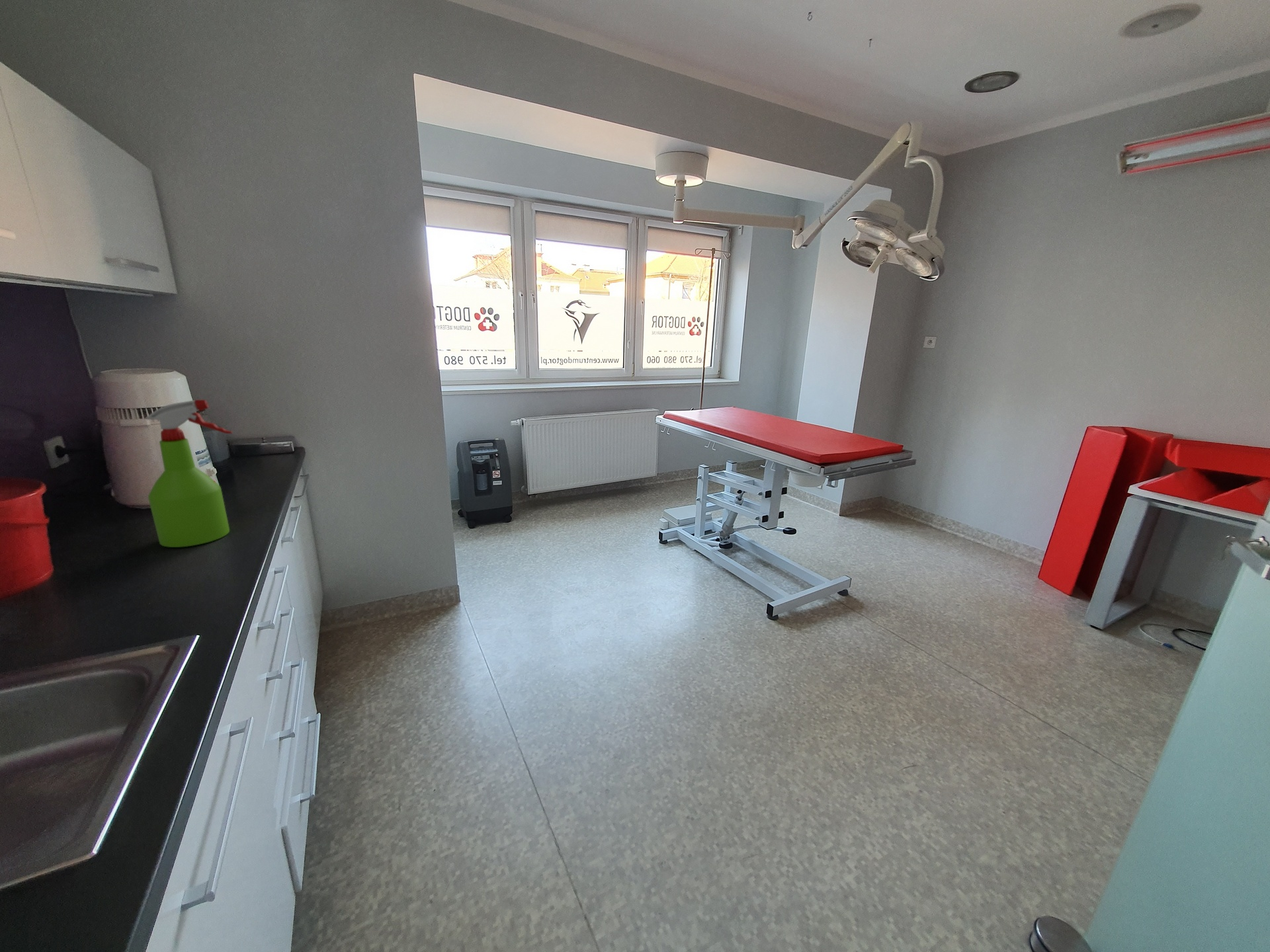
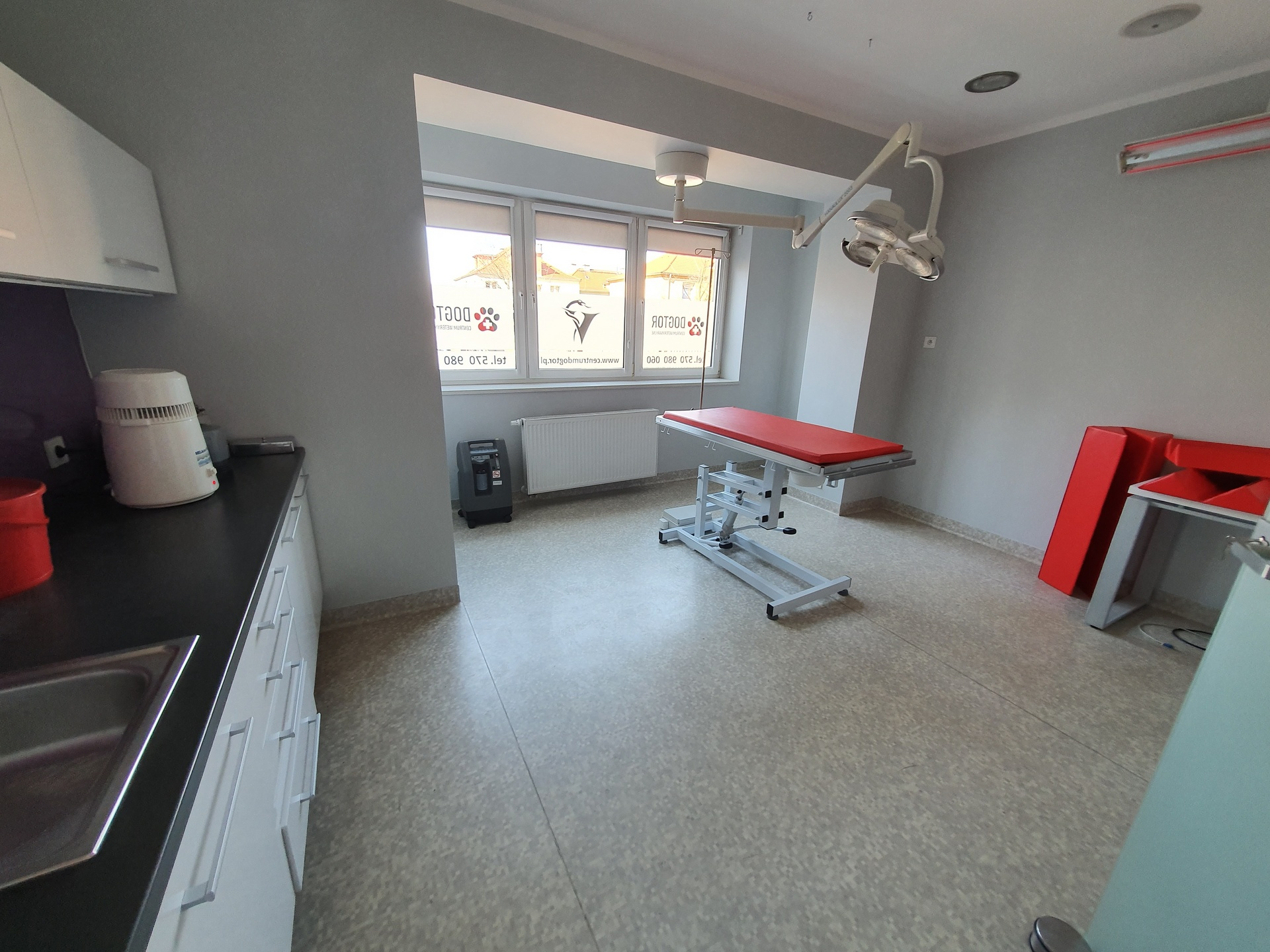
- spray bottle [144,399,233,548]
